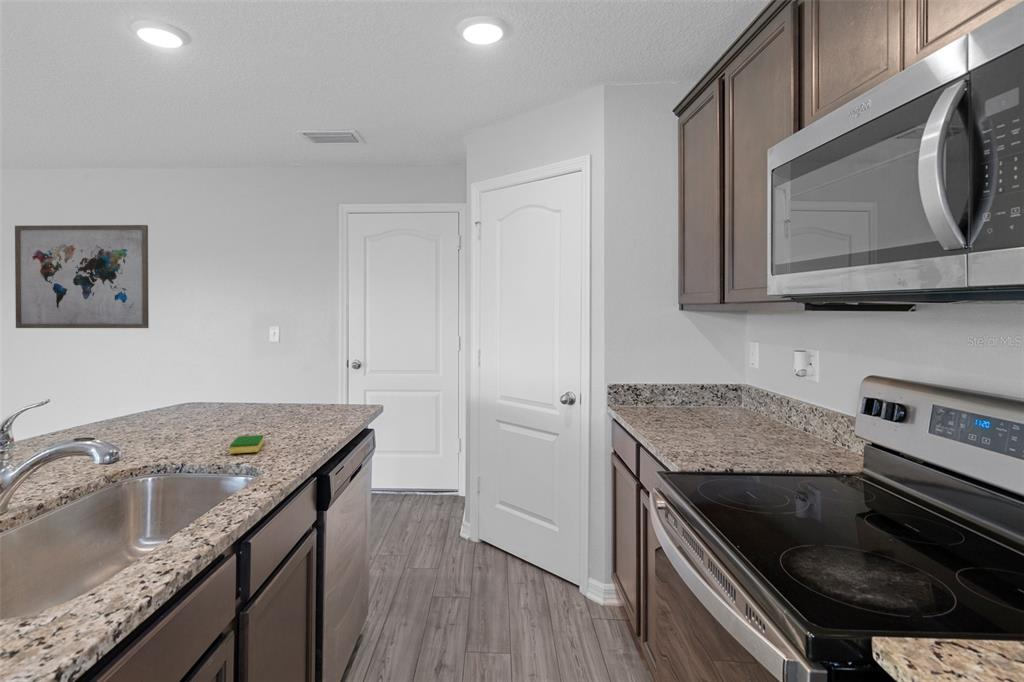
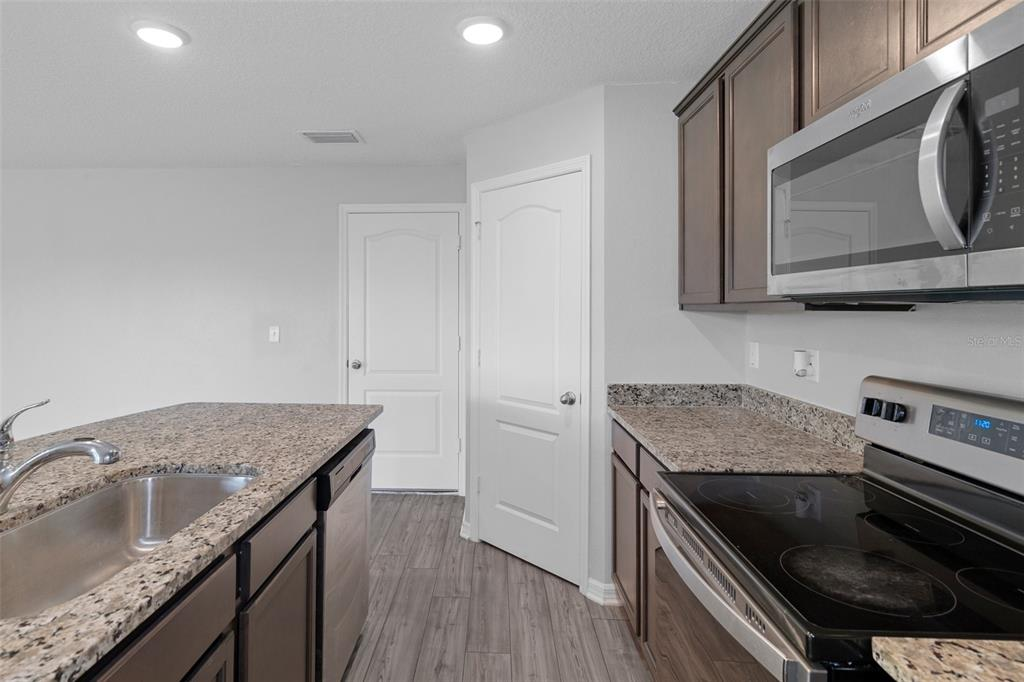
- dish sponge [229,434,265,455]
- wall art [14,224,150,329]
